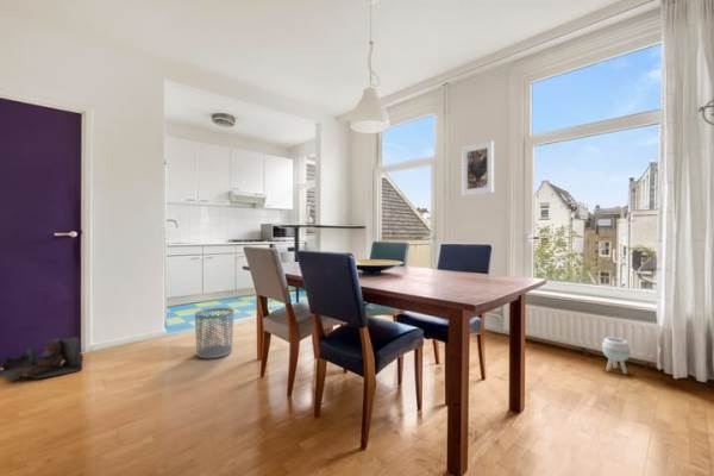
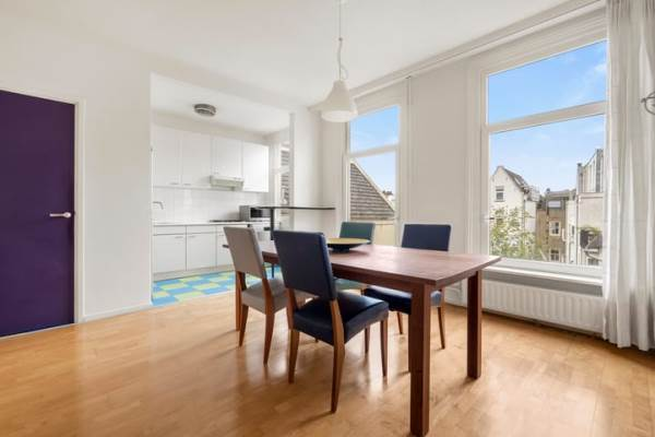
- bag [0,336,84,381]
- waste bin [194,307,234,359]
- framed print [461,139,495,196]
- planter [601,337,632,375]
